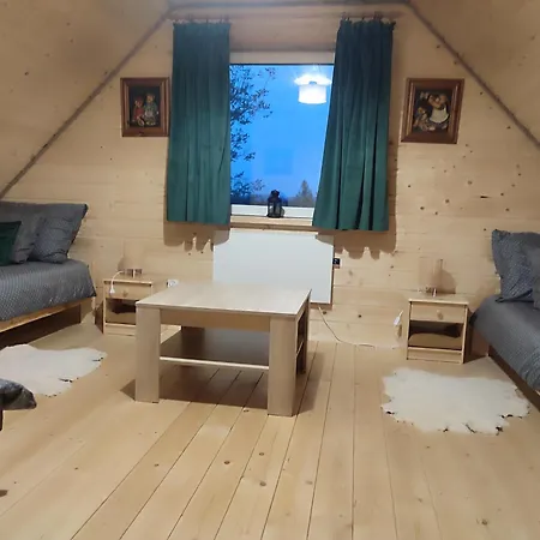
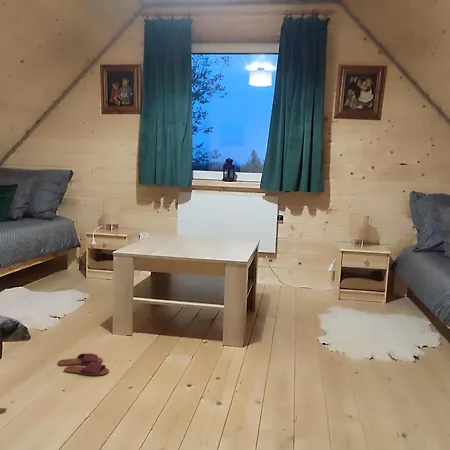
+ slippers [57,352,110,376]
